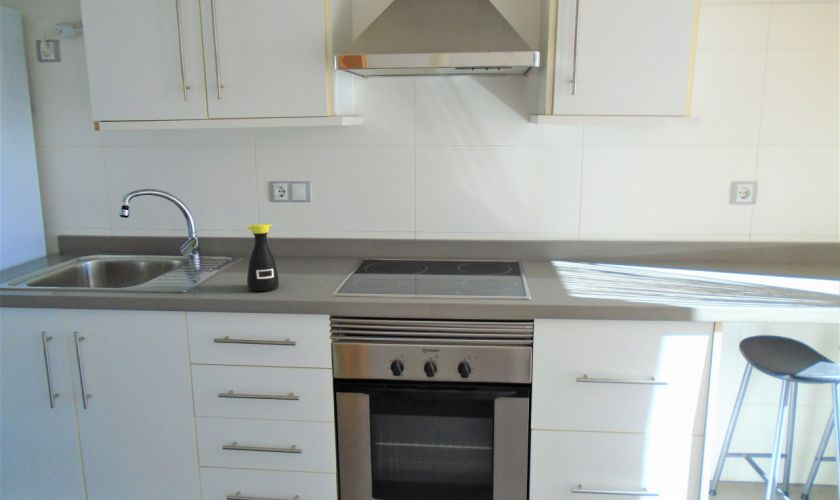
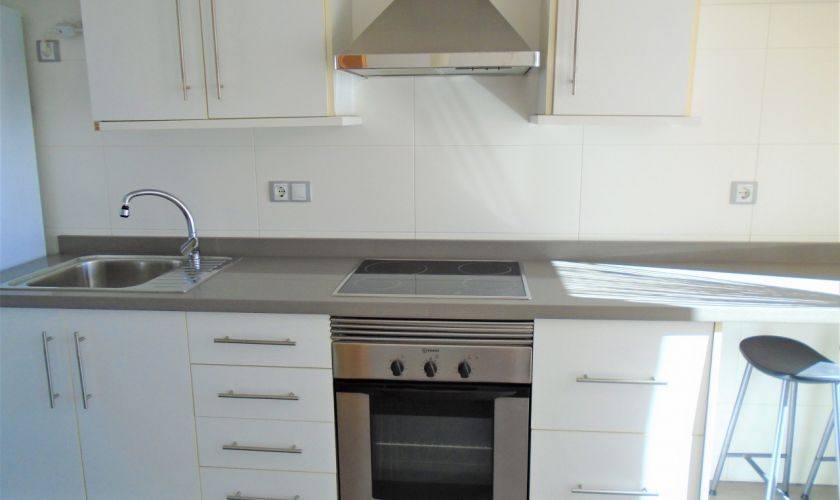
- bottle [246,223,280,292]
